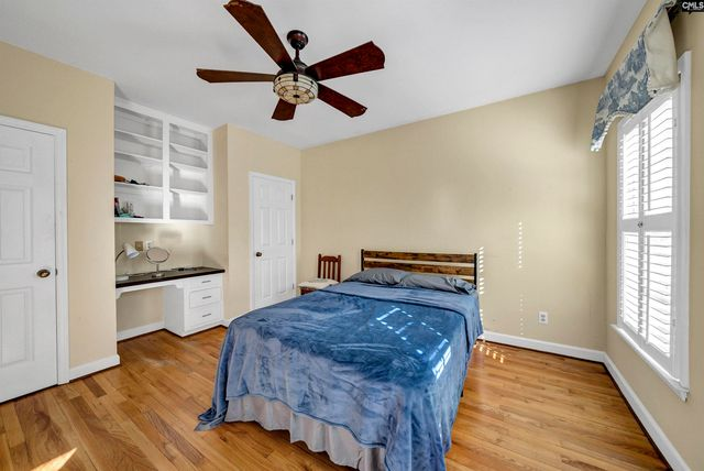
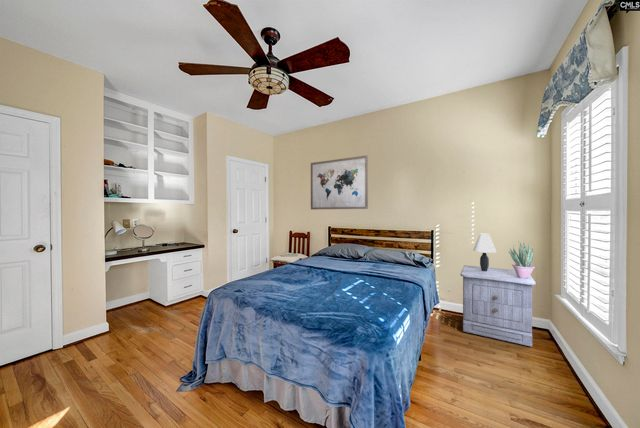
+ table lamp [472,233,497,271]
+ nightstand [459,264,537,348]
+ potted plant [507,240,536,279]
+ wall art [310,154,369,210]
